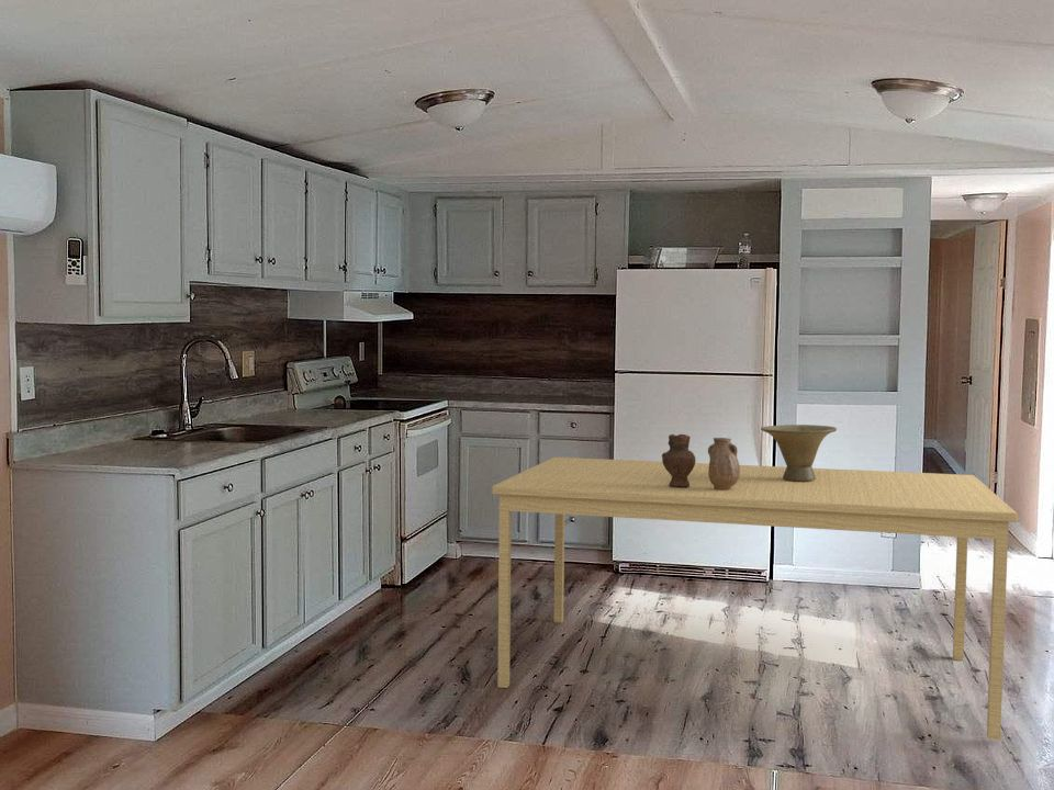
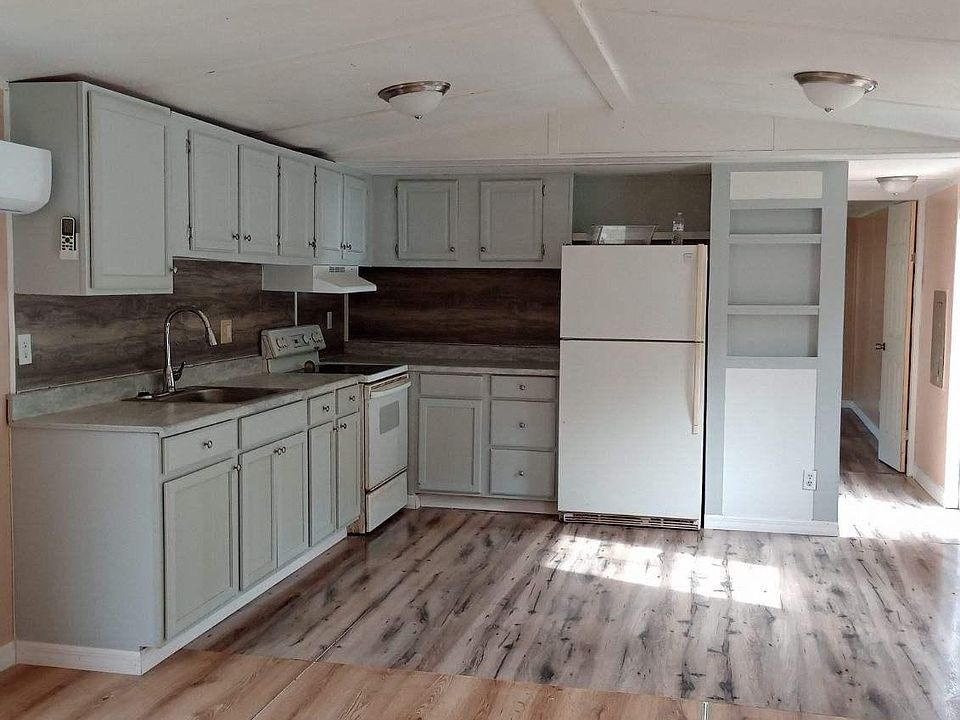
- vase [661,433,740,490]
- bowl [760,424,838,482]
- dining table [491,456,1019,742]
